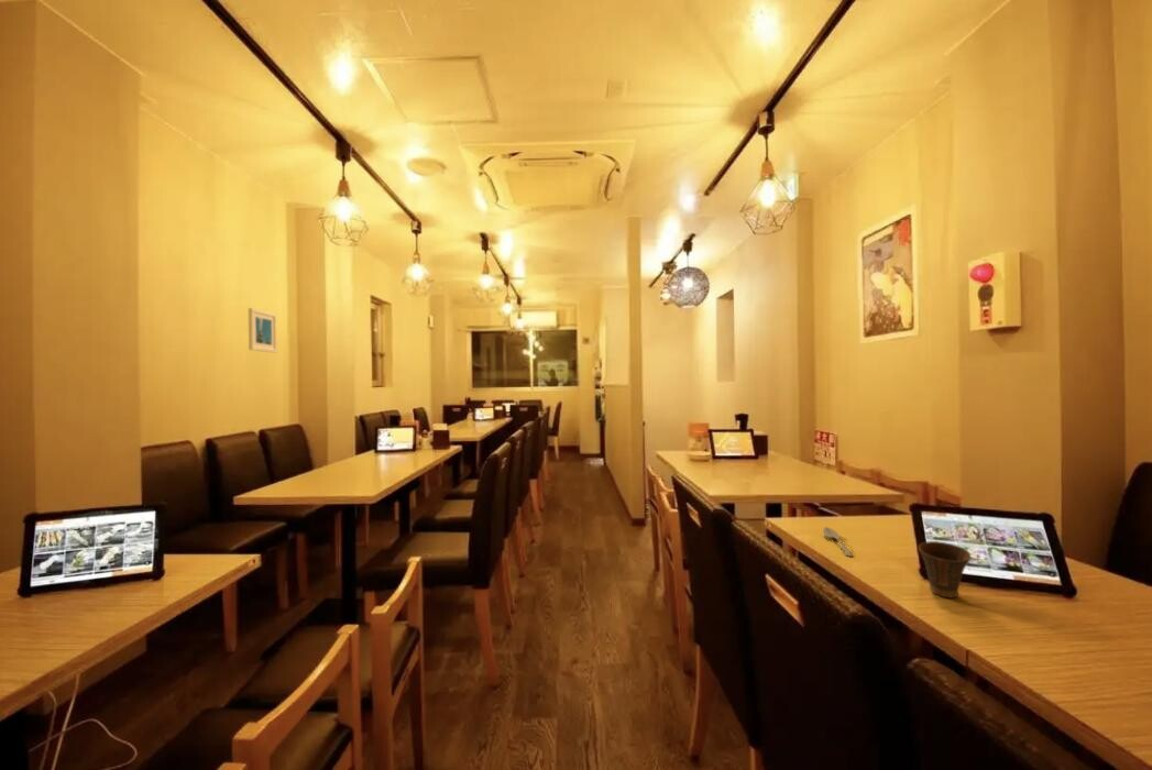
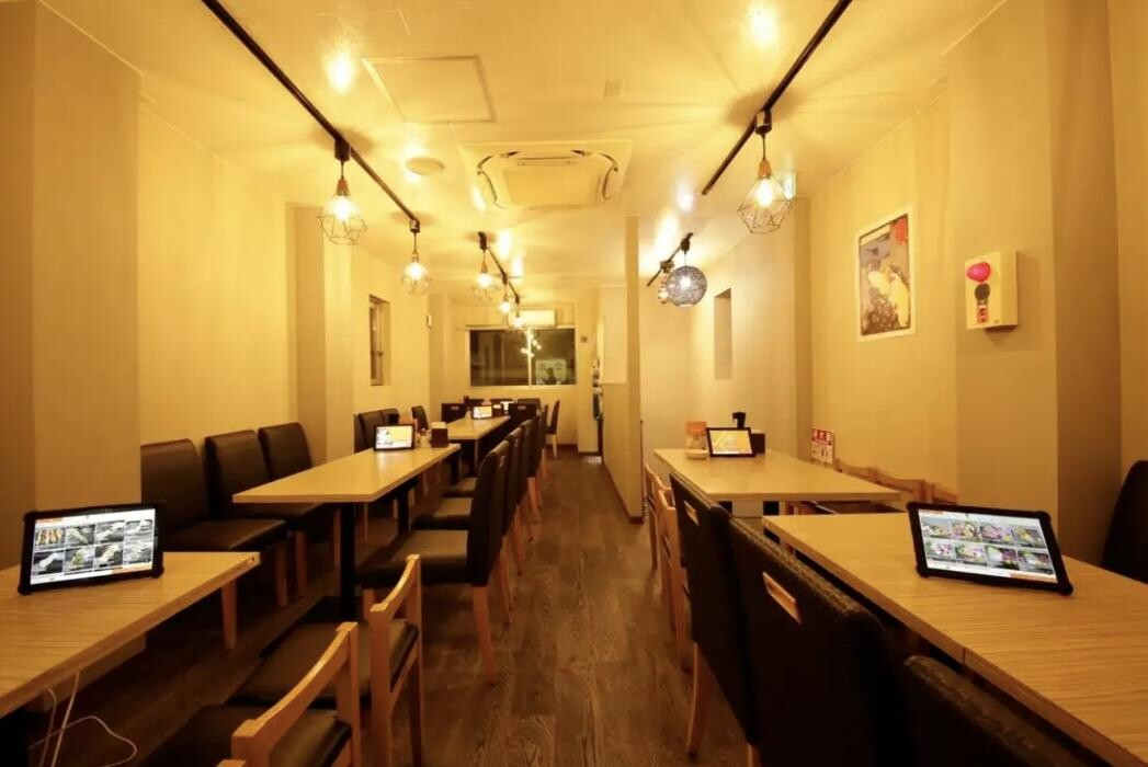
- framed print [248,307,278,354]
- spoon [822,526,854,558]
- cup [918,540,972,598]
